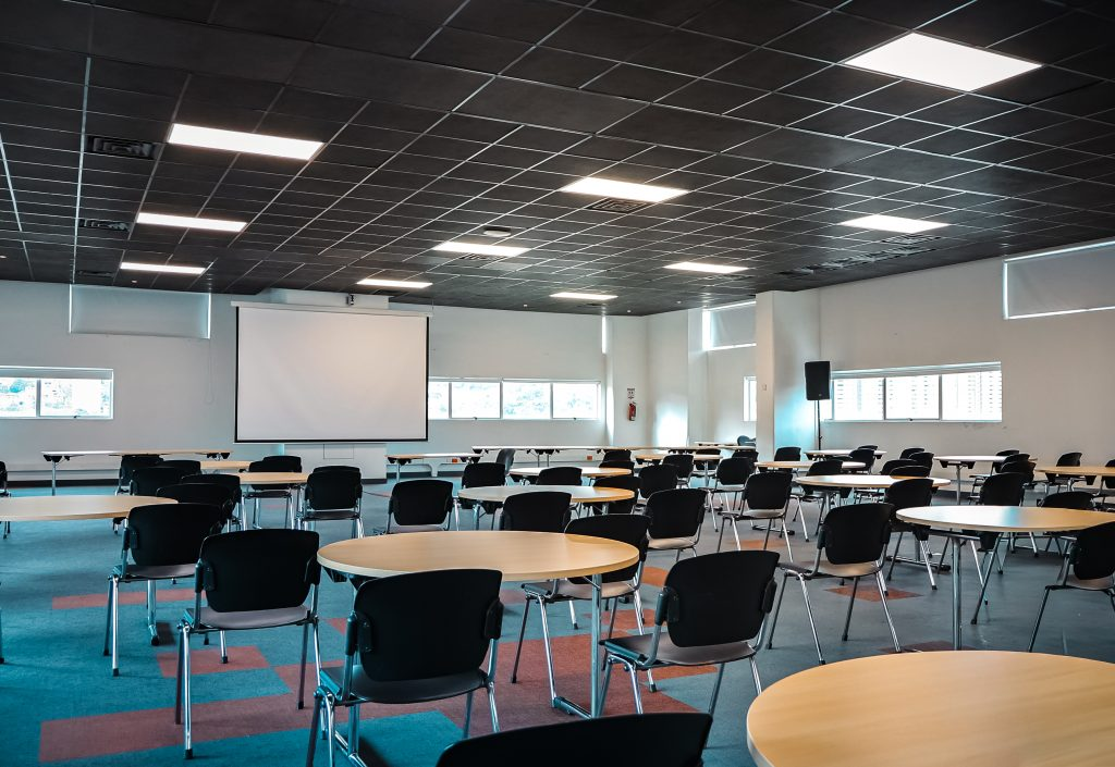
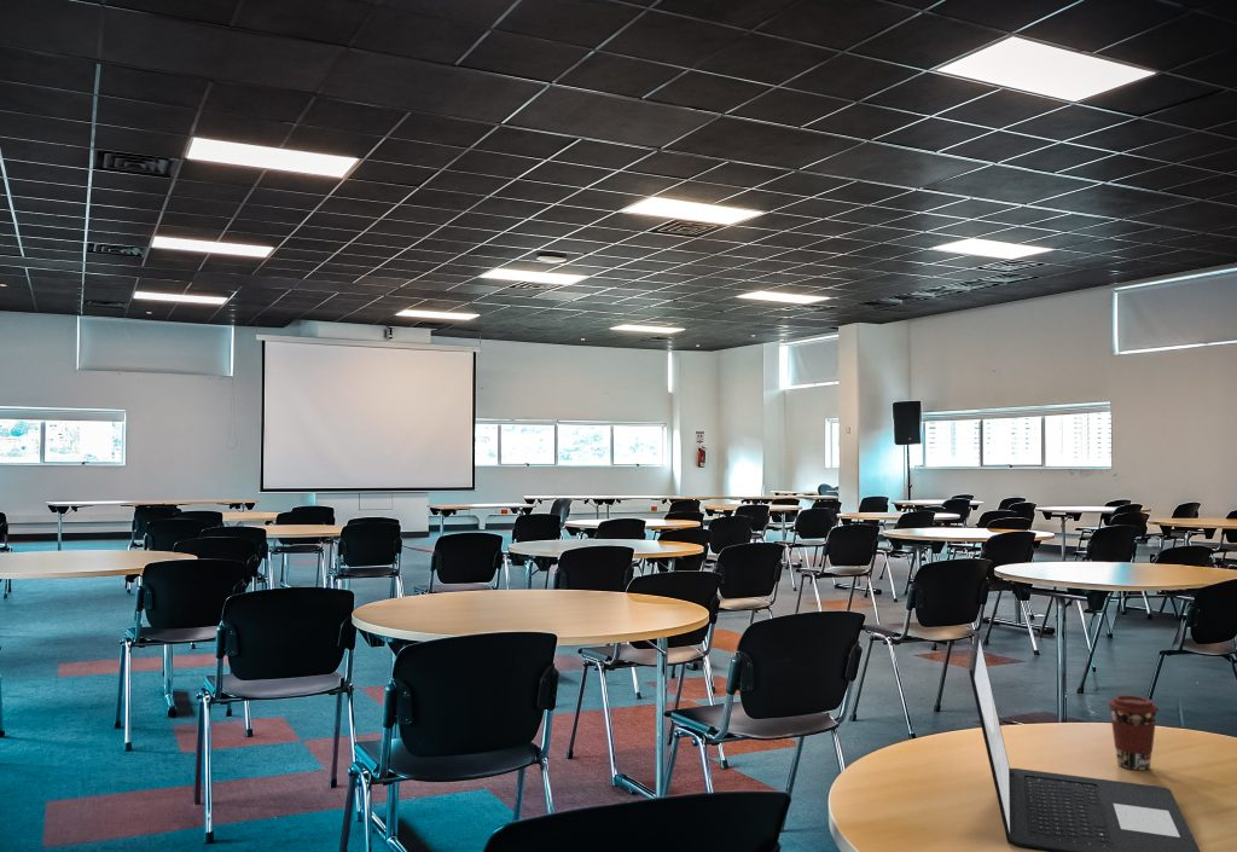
+ laptop [968,630,1202,852]
+ coffee cup [1107,694,1160,771]
